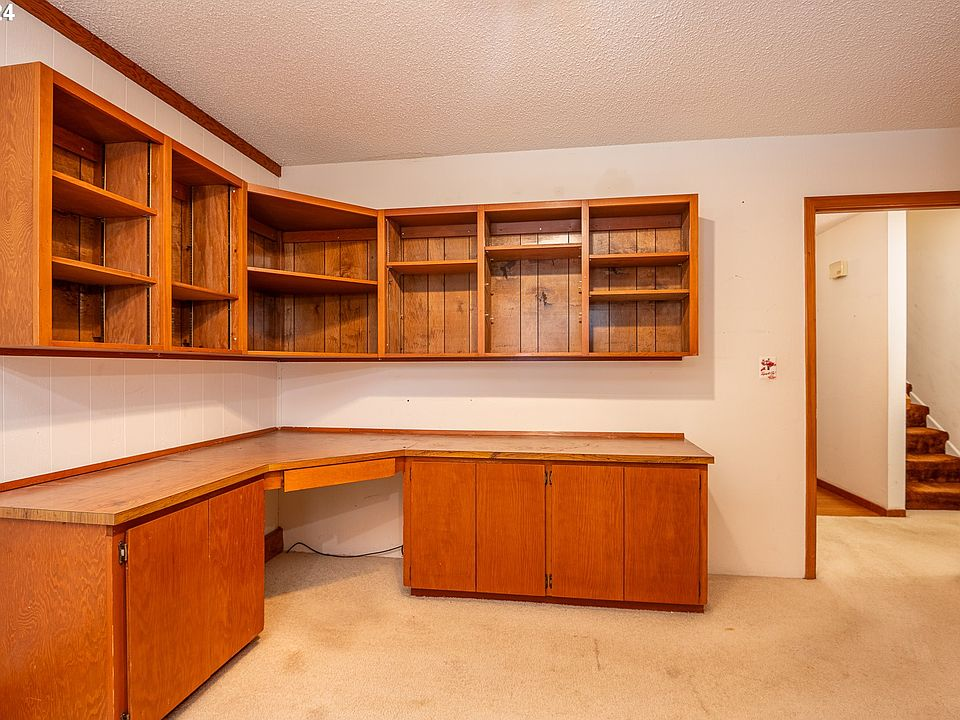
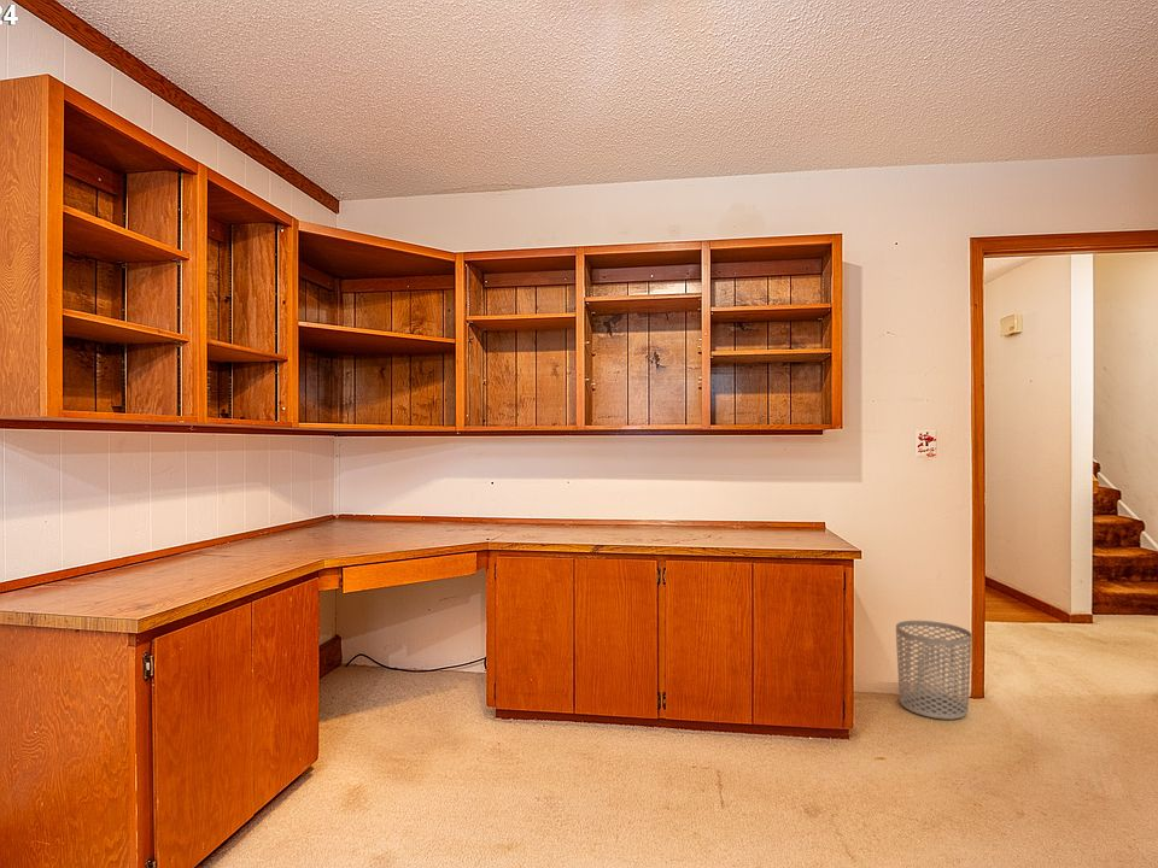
+ waste bin [895,620,973,721]
